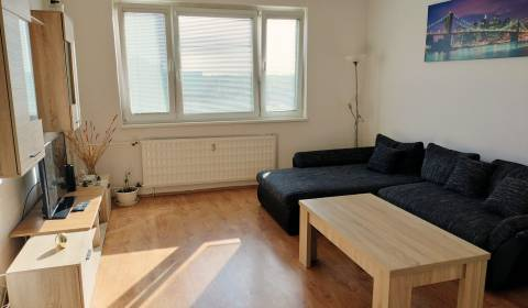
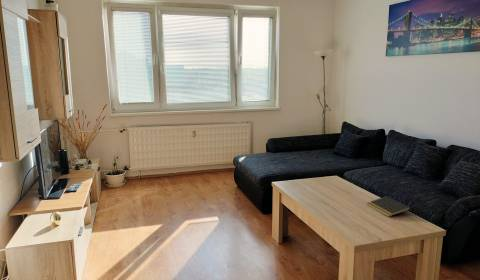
+ notepad [366,195,411,218]
